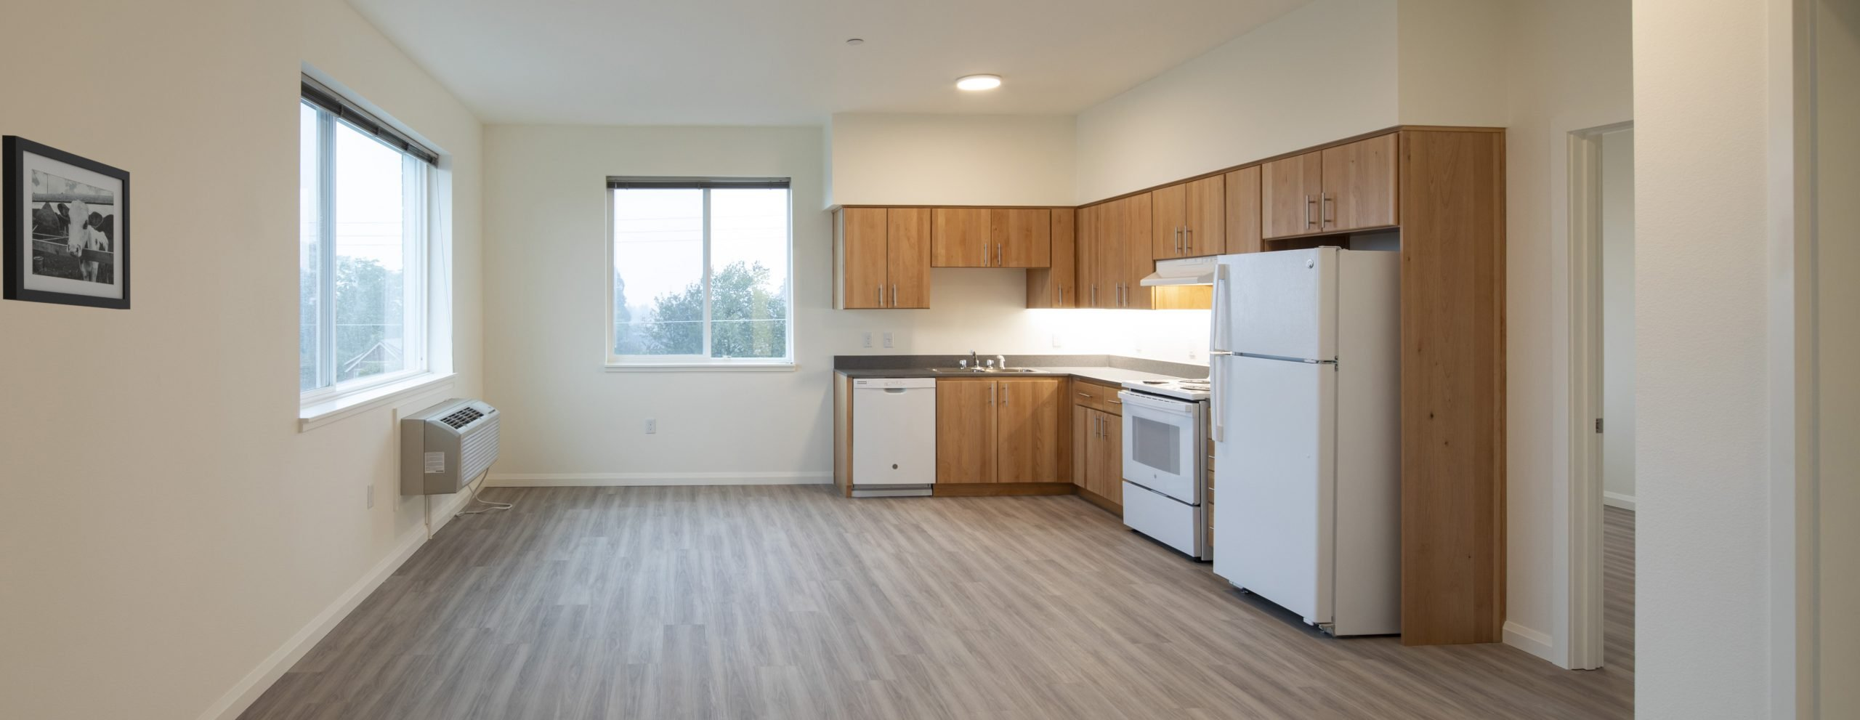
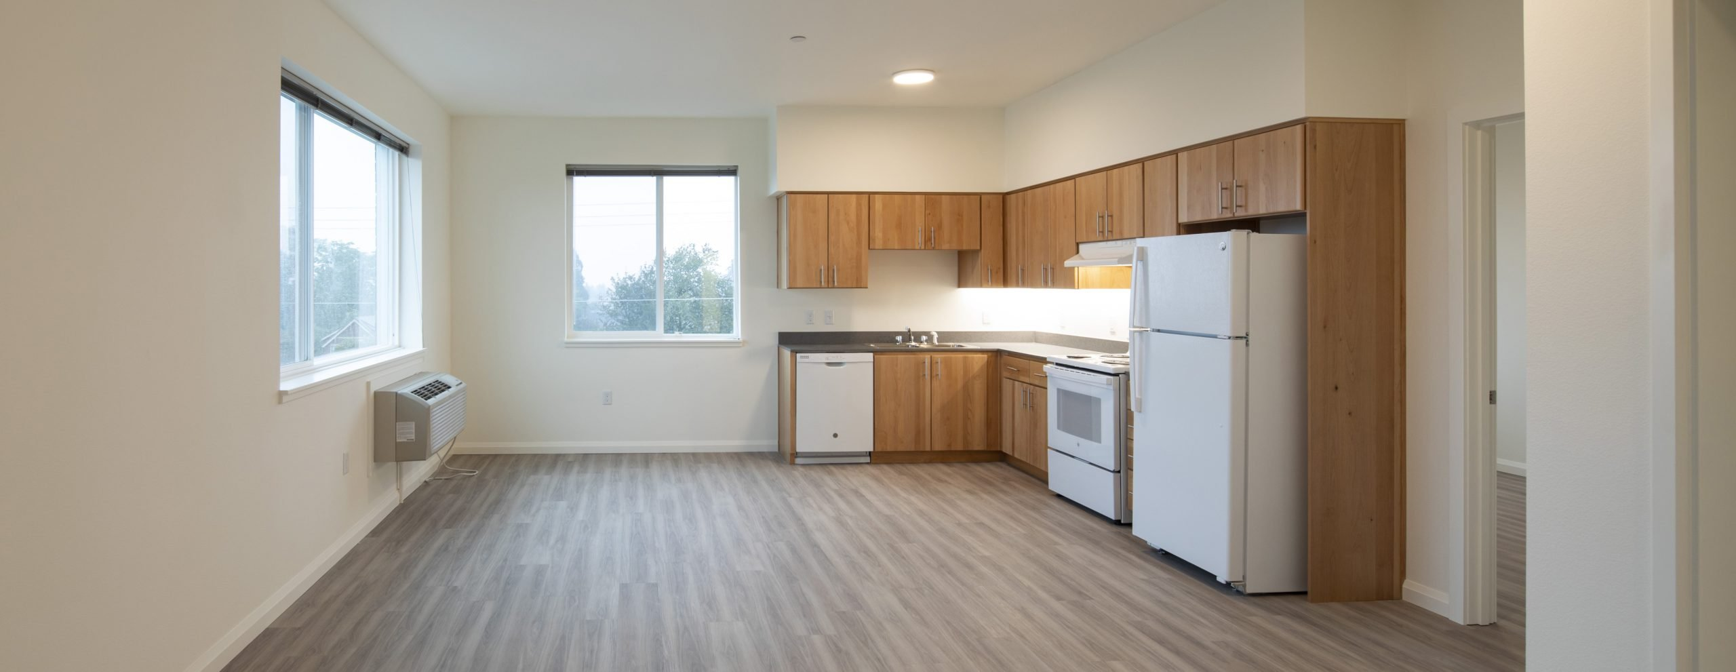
- picture frame [1,134,132,311]
